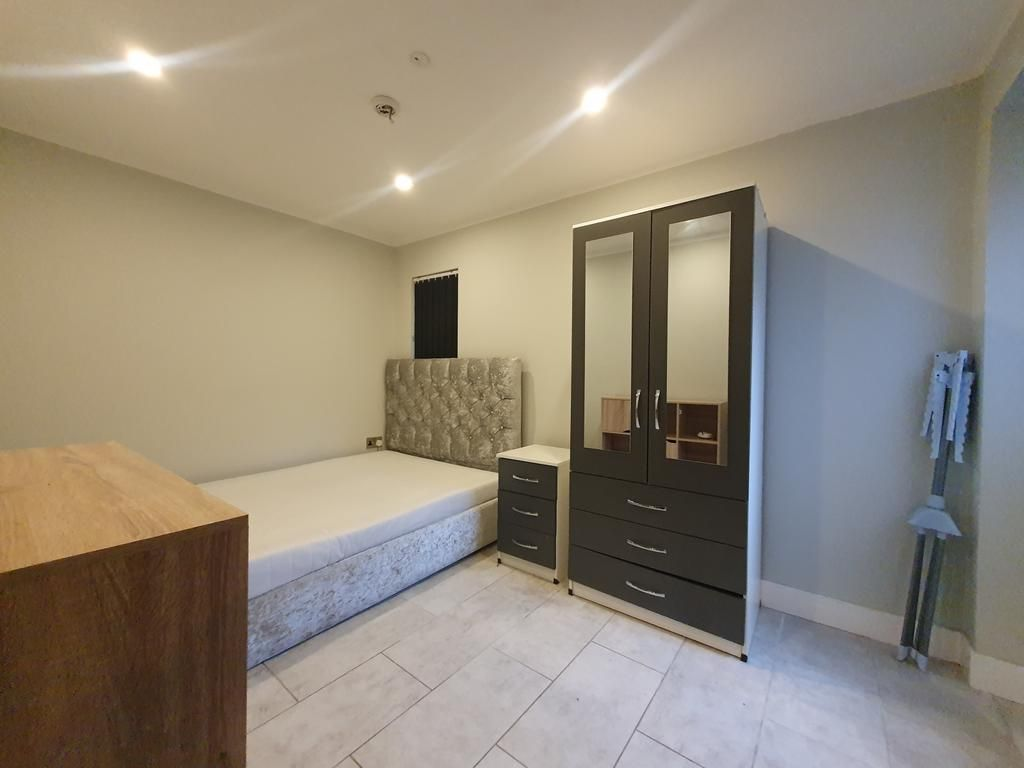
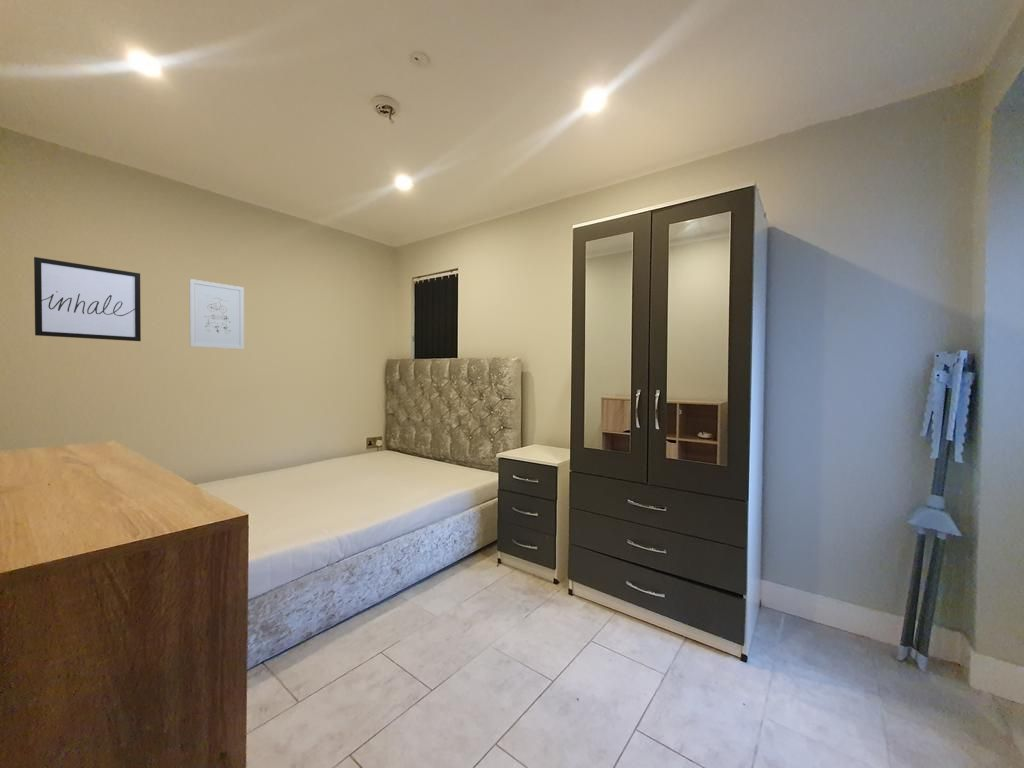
+ wall art [189,278,245,350]
+ wall art [33,256,142,342]
